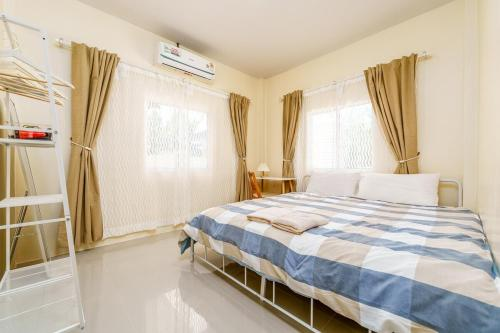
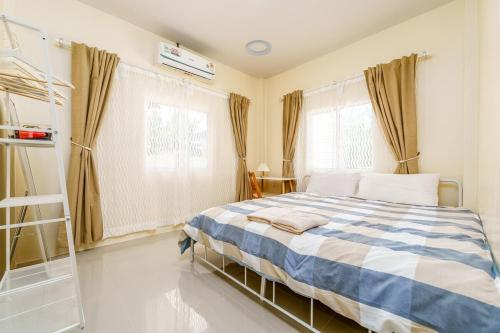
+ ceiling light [244,39,273,57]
